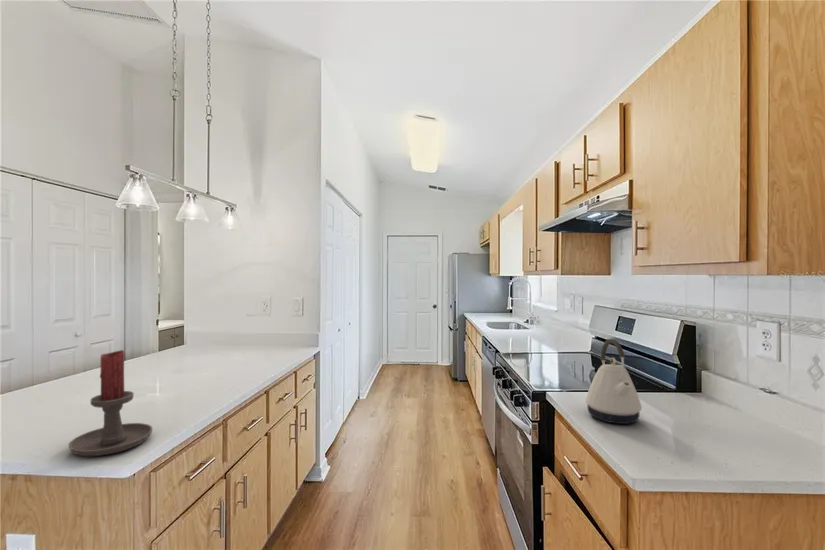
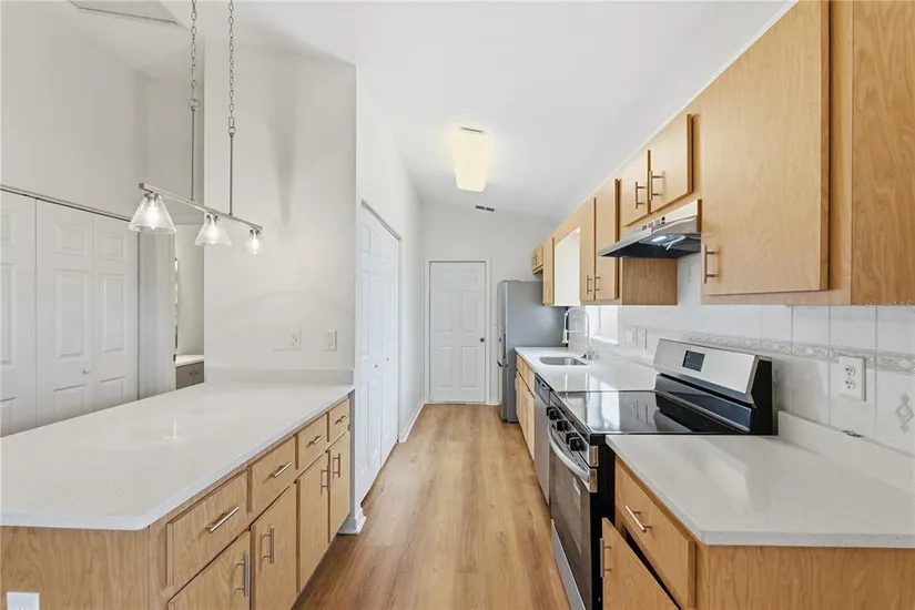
- candle holder [68,349,154,457]
- kettle [585,338,643,425]
